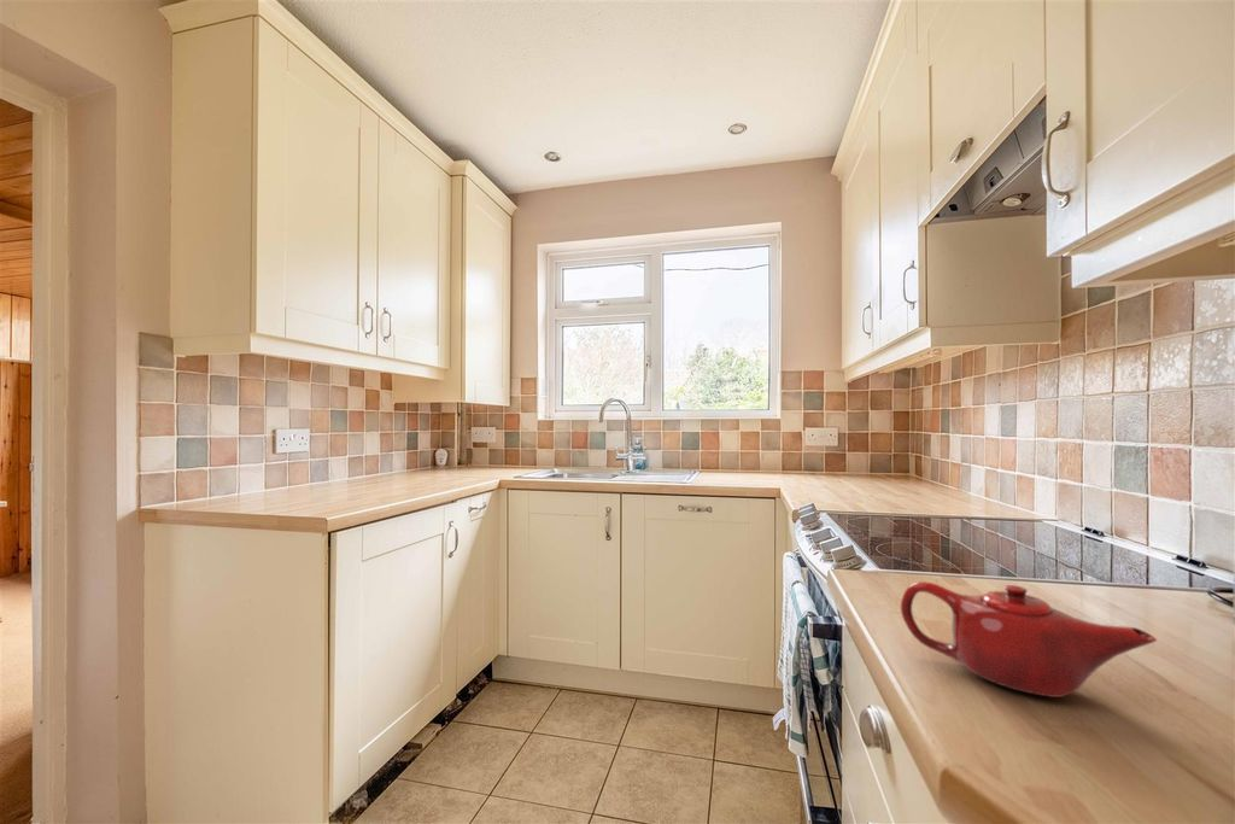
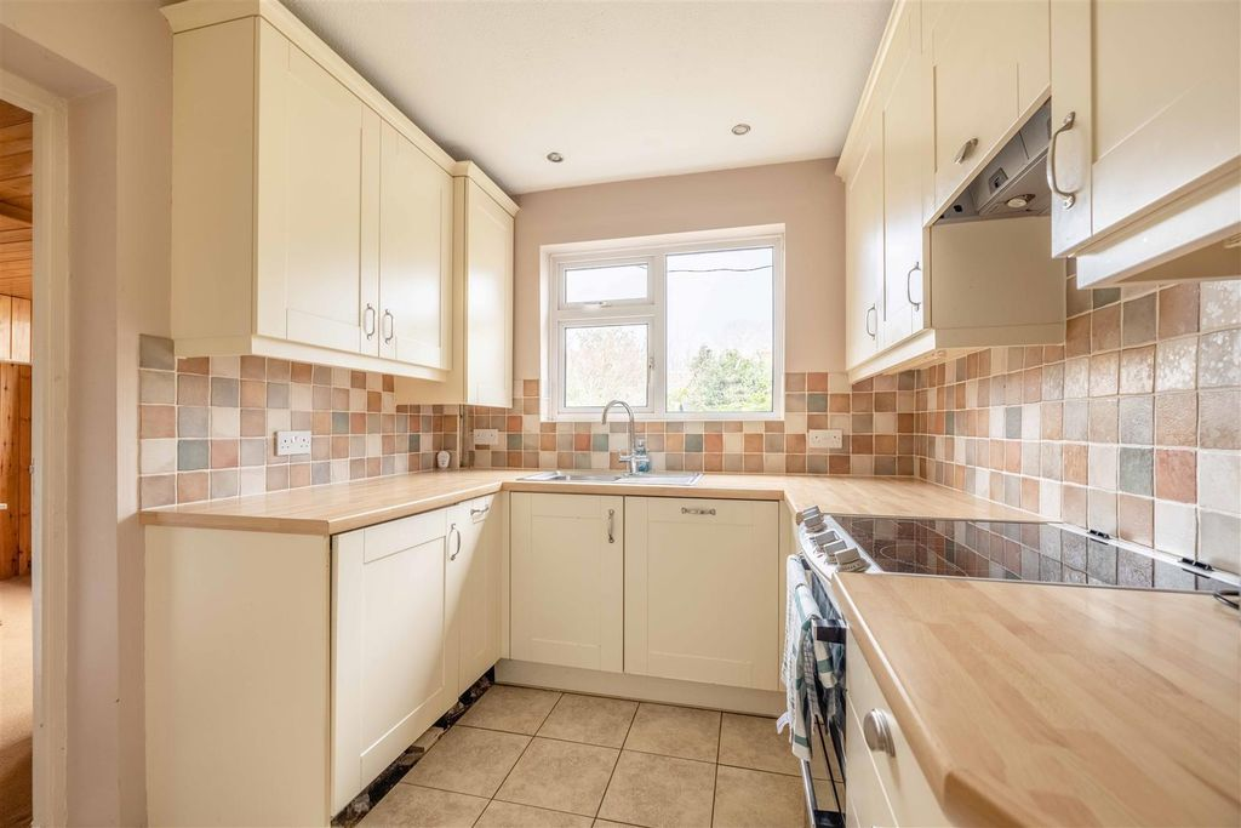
- teapot [900,580,1159,699]
